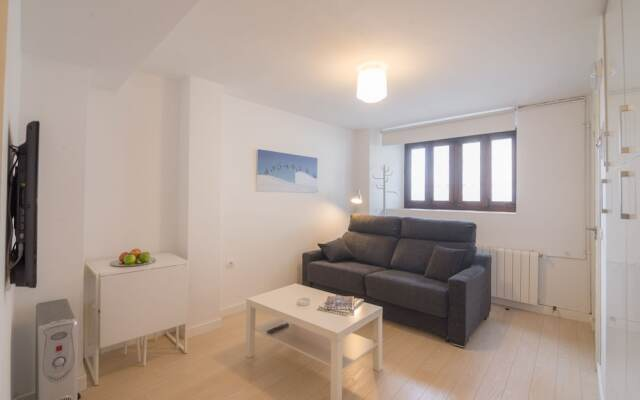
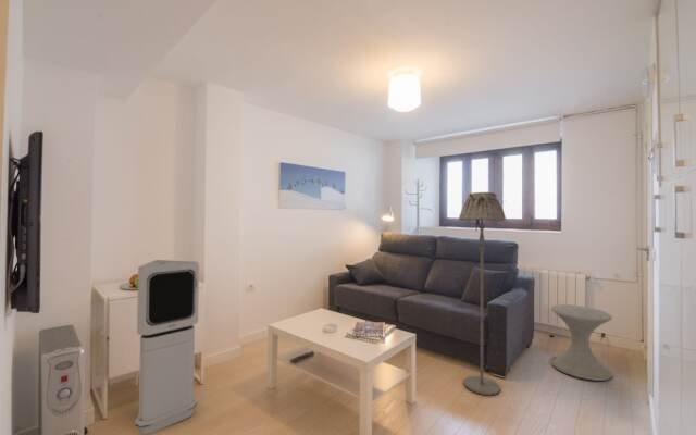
+ side table [550,303,613,382]
+ floor lamp [458,191,507,397]
+ air purifier [134,259,200,435]
